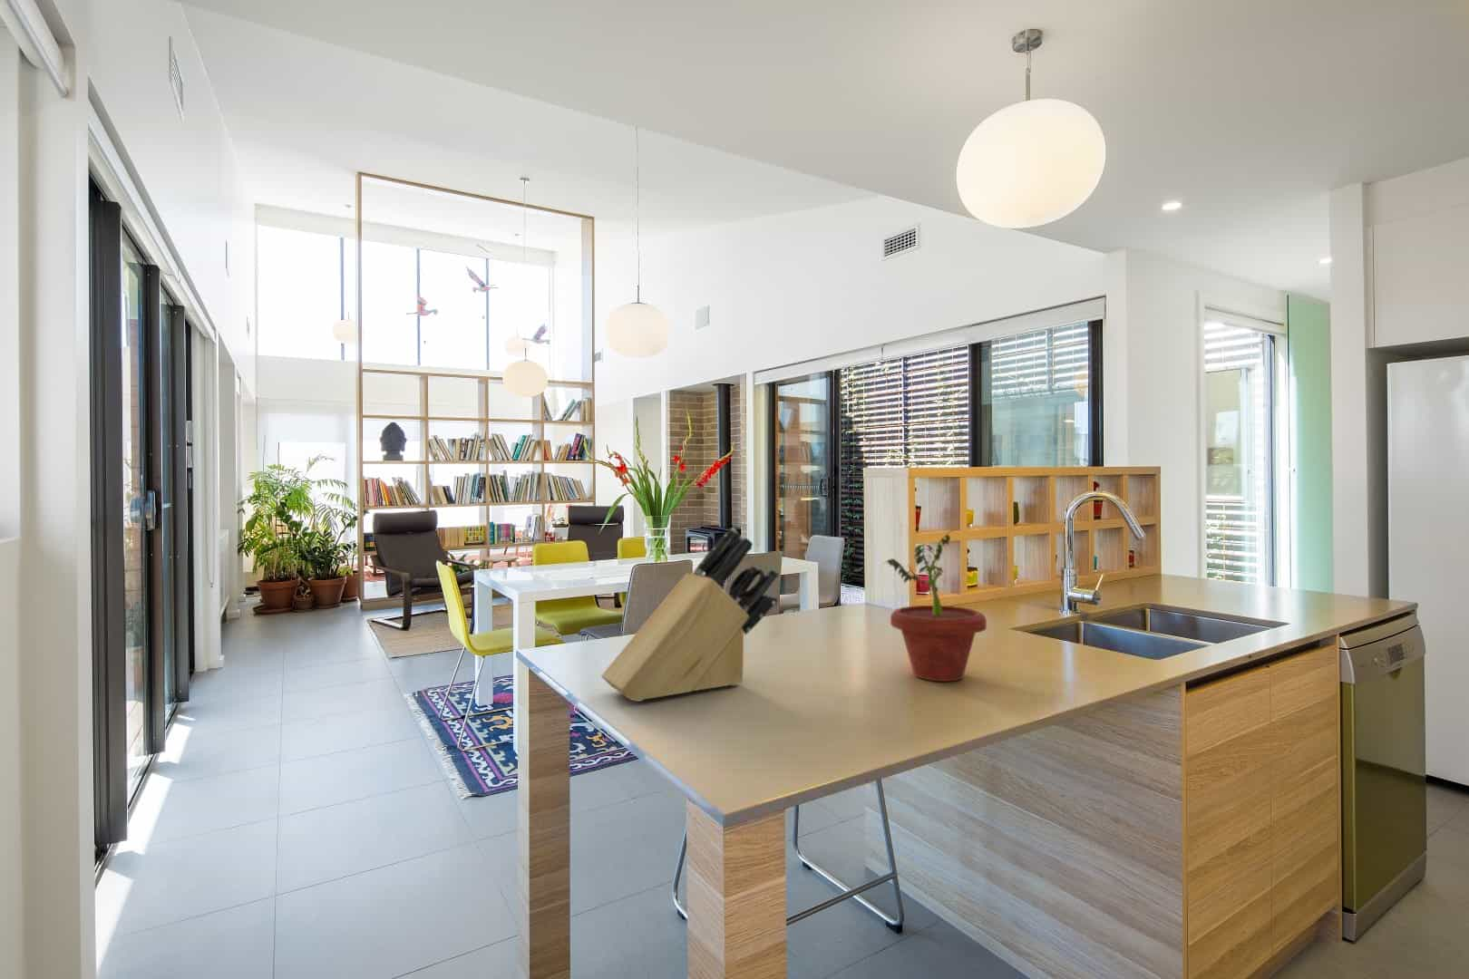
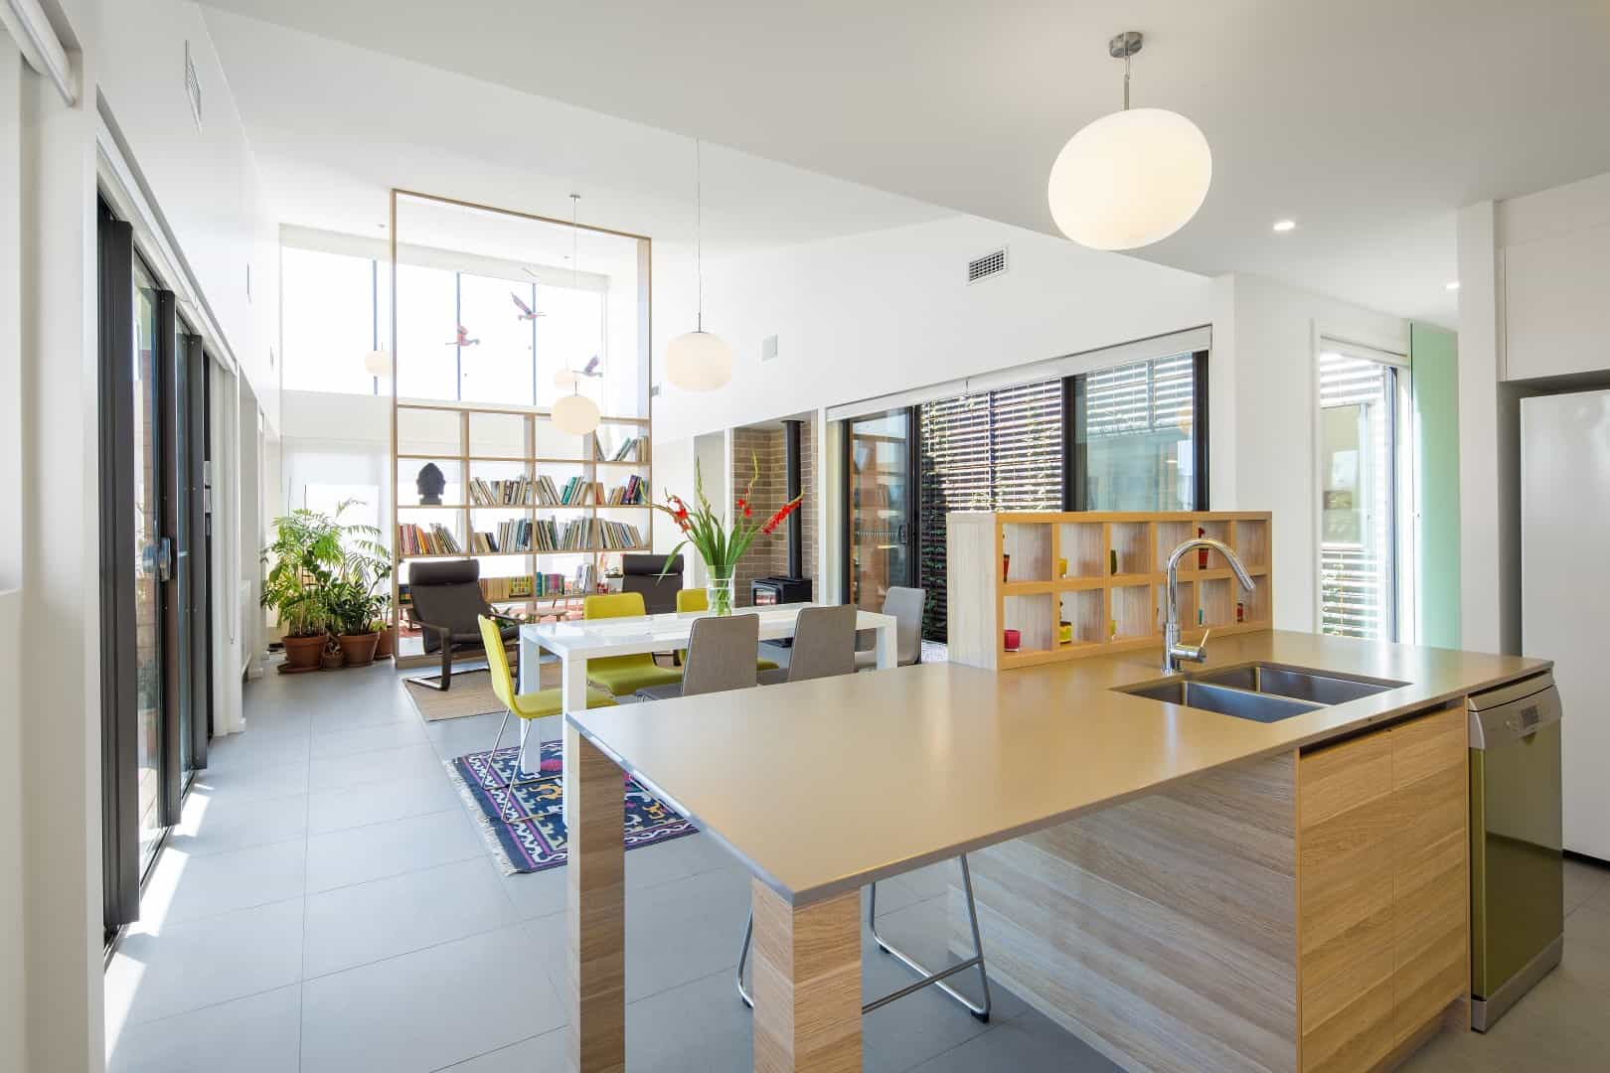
- potted plant [882,530,987,682]
- knife block [600,527,779,703]
